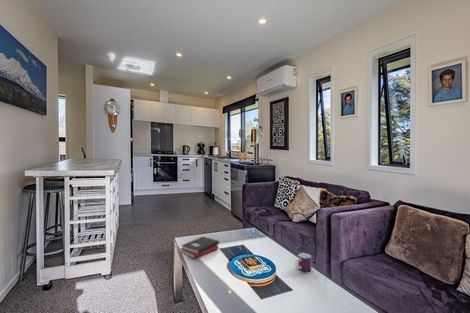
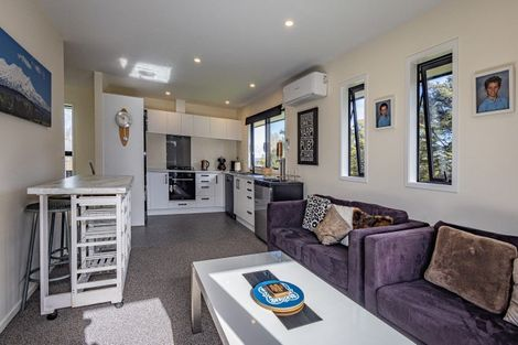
- mug [294,252,312,272]
- hardback book [179,236,220,260]
